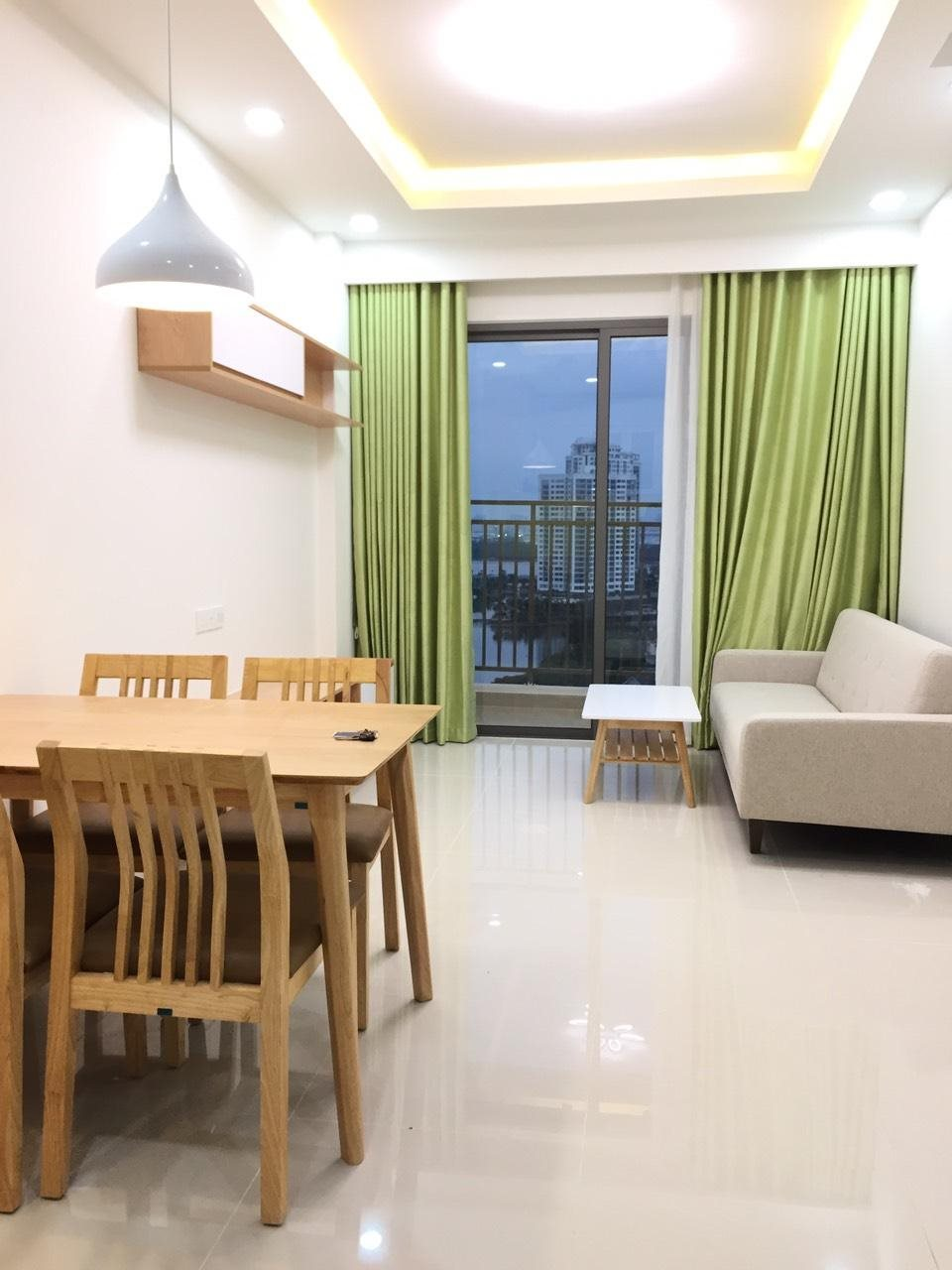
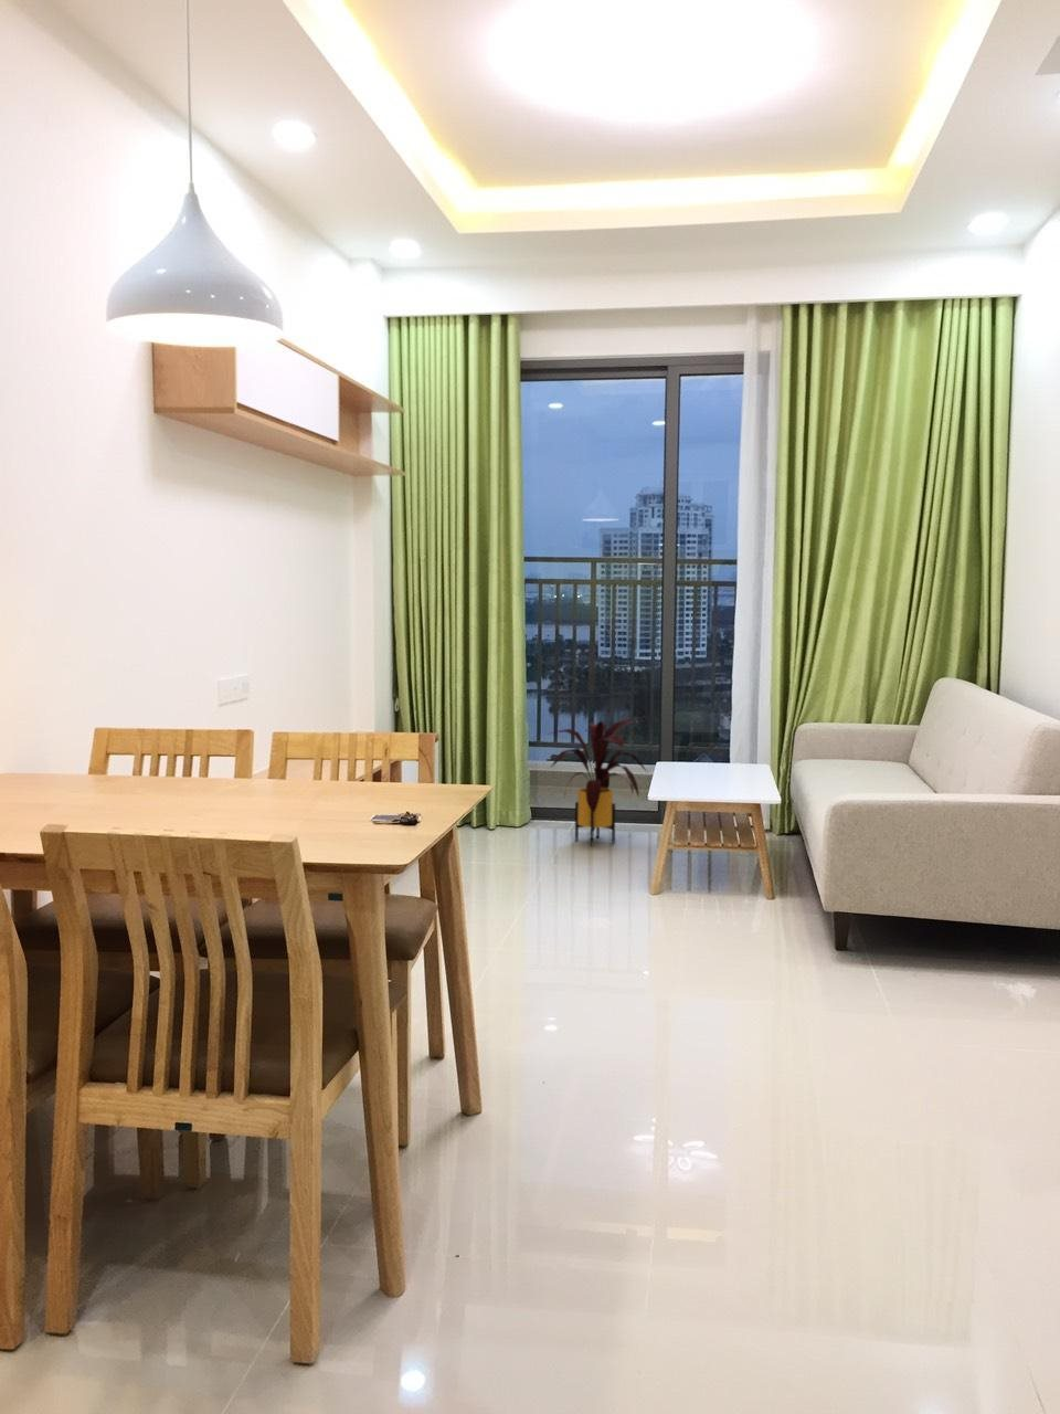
+ house plant [547,718,649,846]
